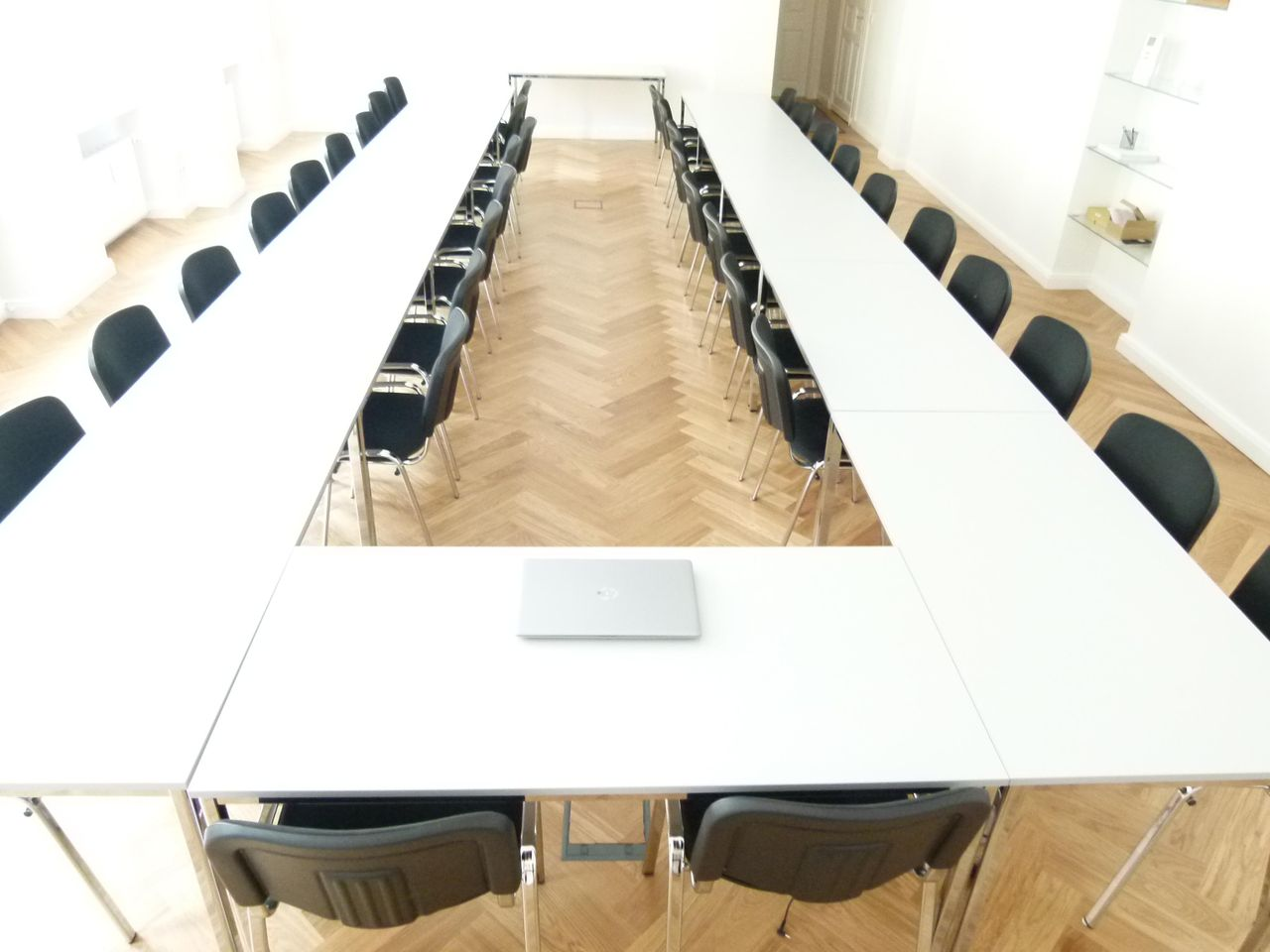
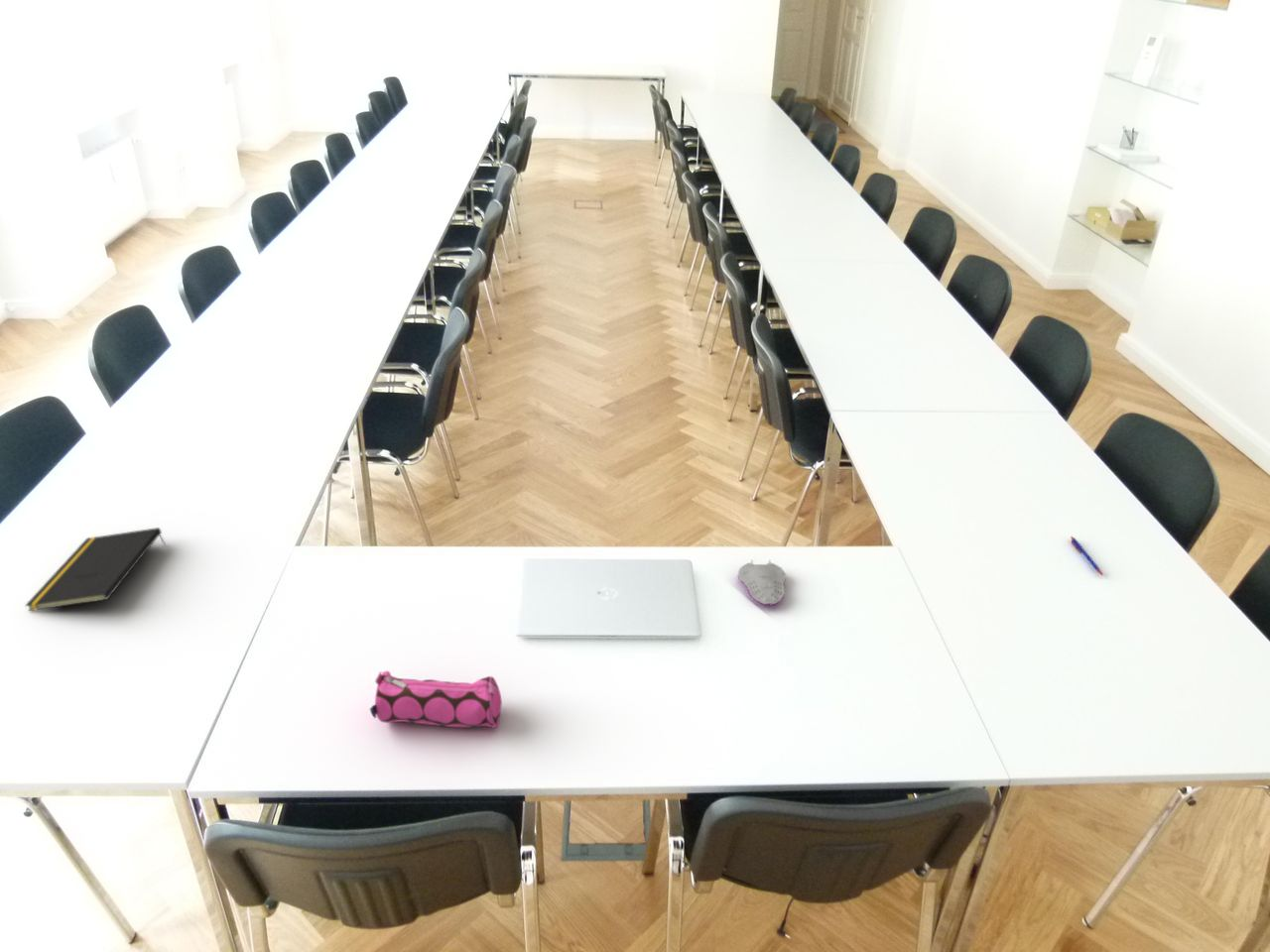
+ computer mouse [737,559,787,606]
+ pen [1070,535,1104,577]
+ pencil case [369,670,503,729]
+ notepad [24,527,166,612]
